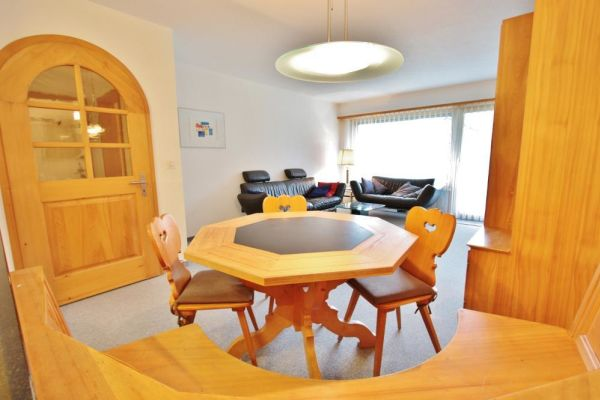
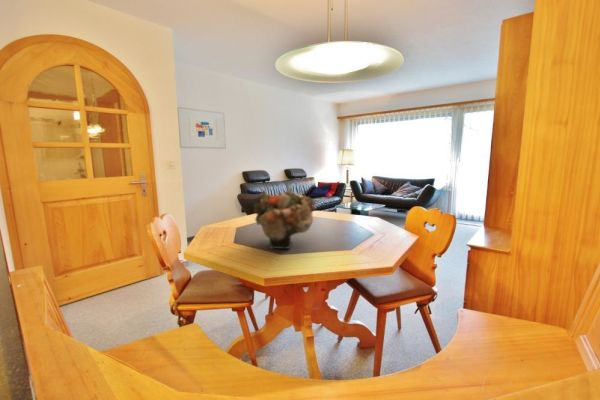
+ flower arrangement [253,186,316,250]
